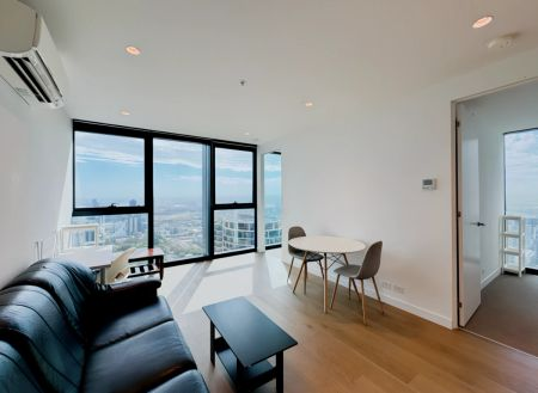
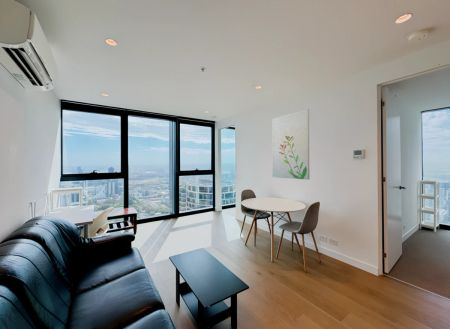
+ wall art [271,108,311,181]
